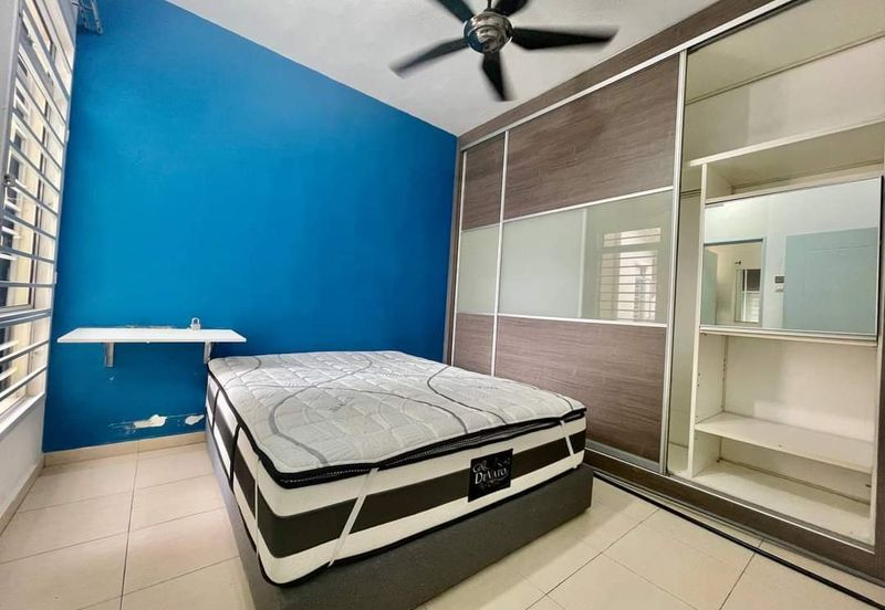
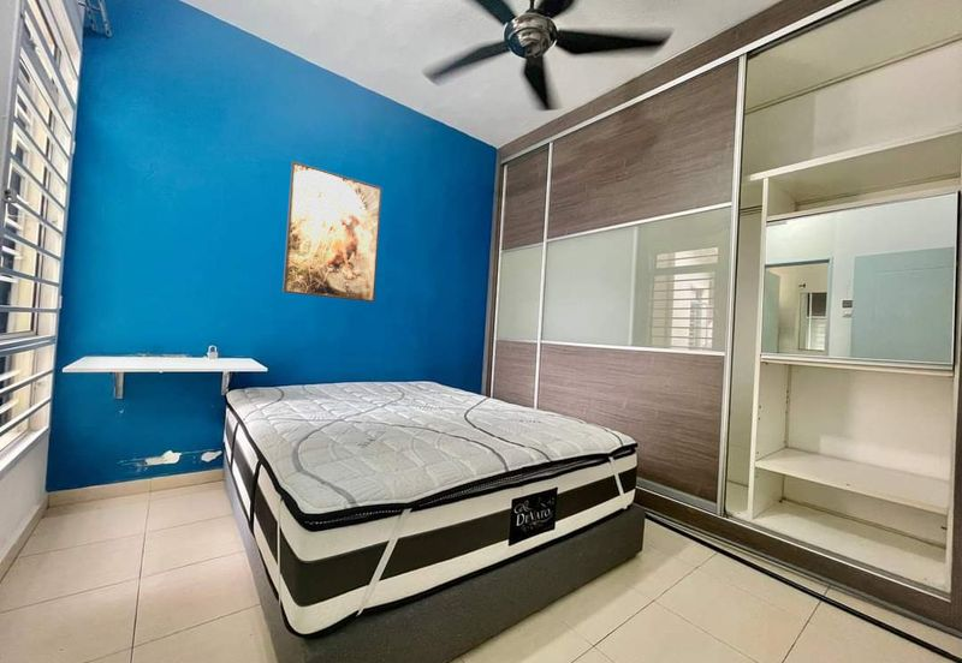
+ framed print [281,160,384,304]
